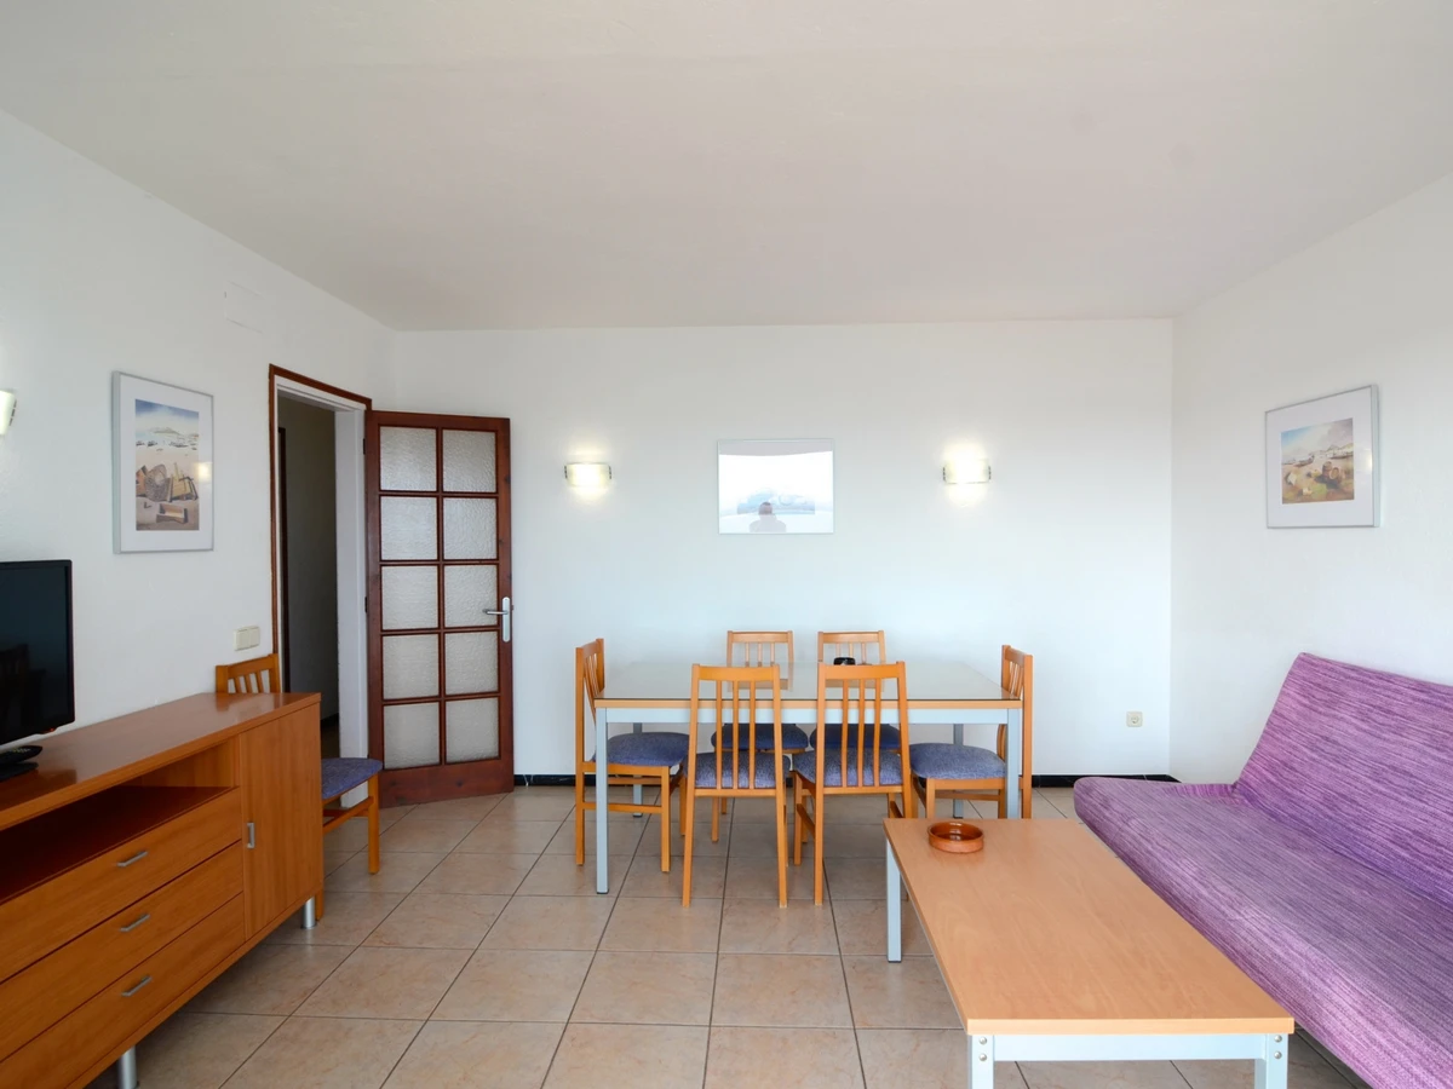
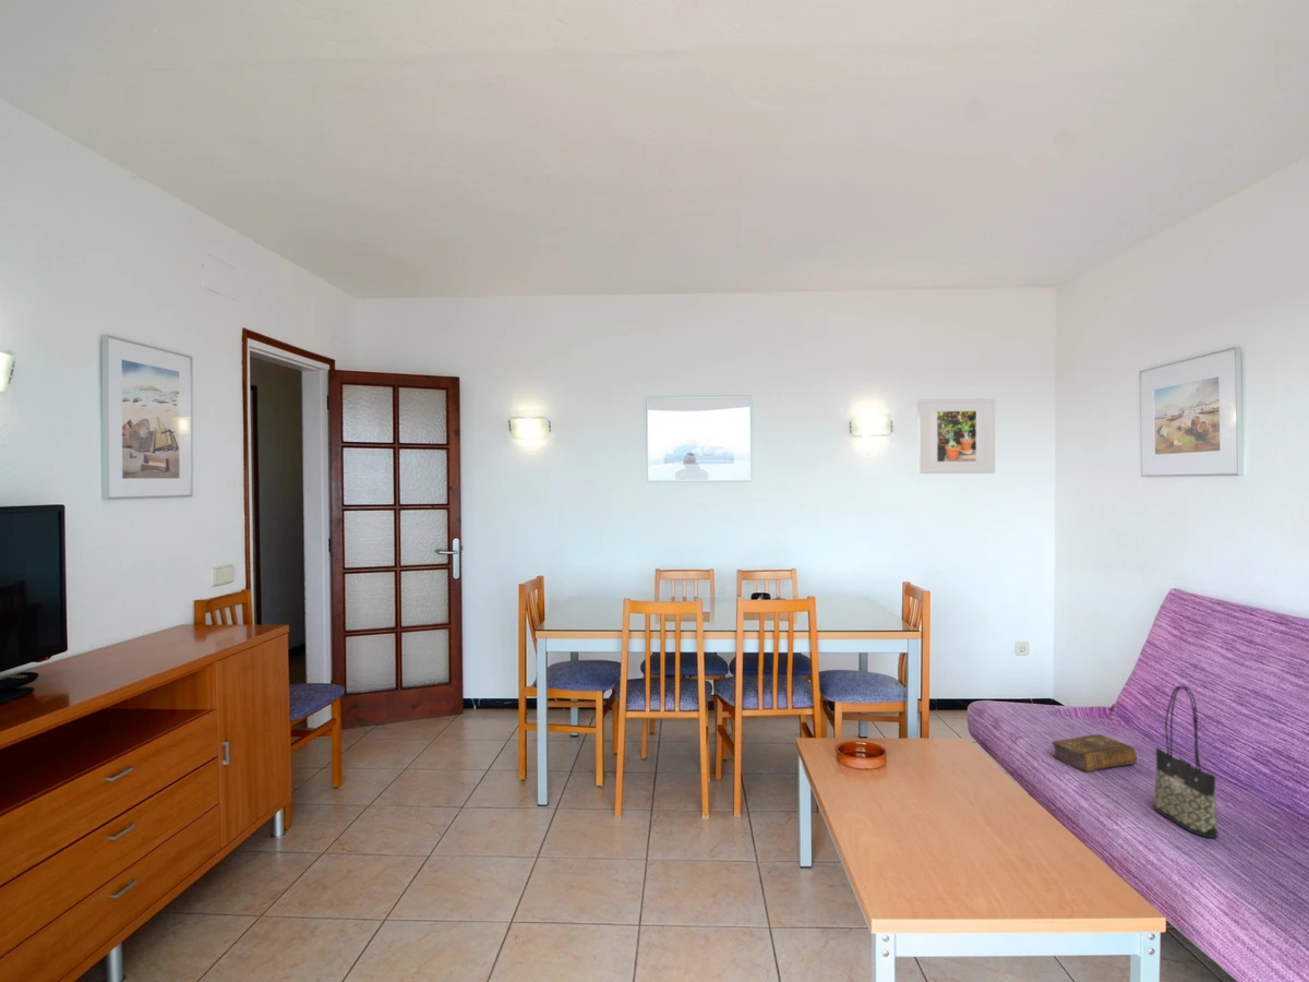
+ tote bag [1153,685,1218,839]
+ book [1050,733,1138,773]
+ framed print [916,398,996,475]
